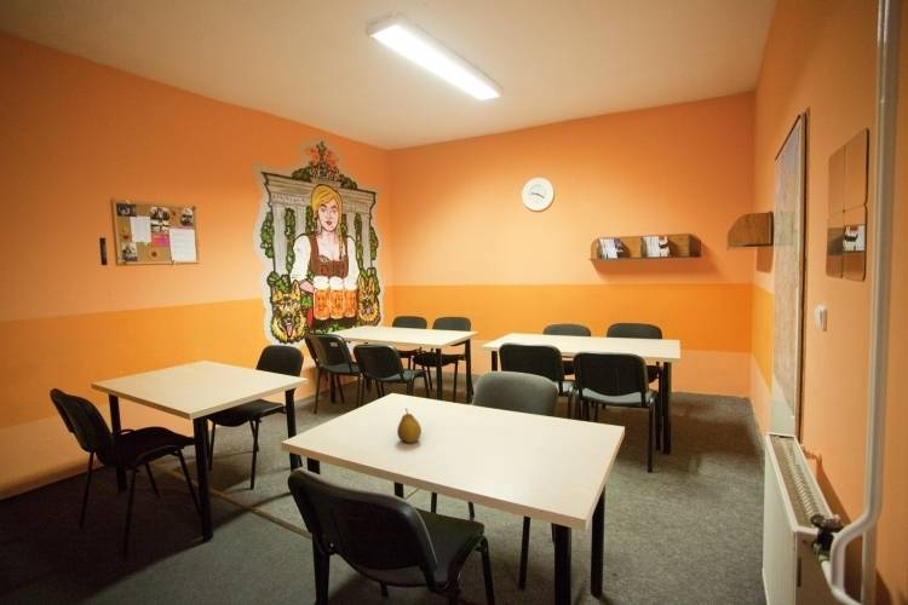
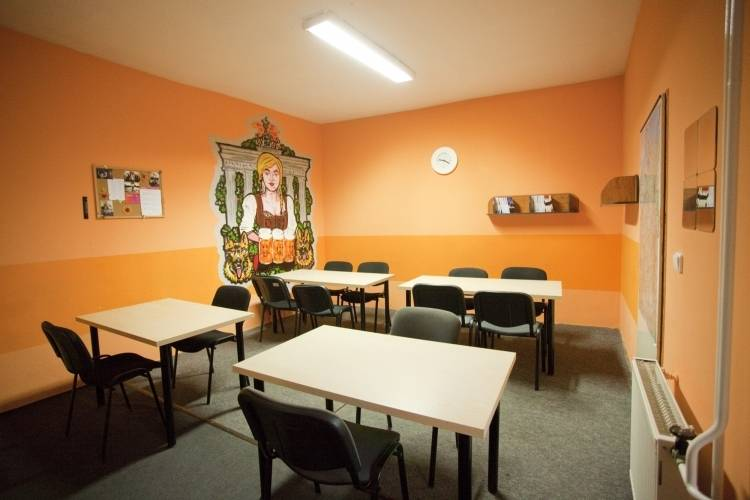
- fruit [396,407,423,444]
